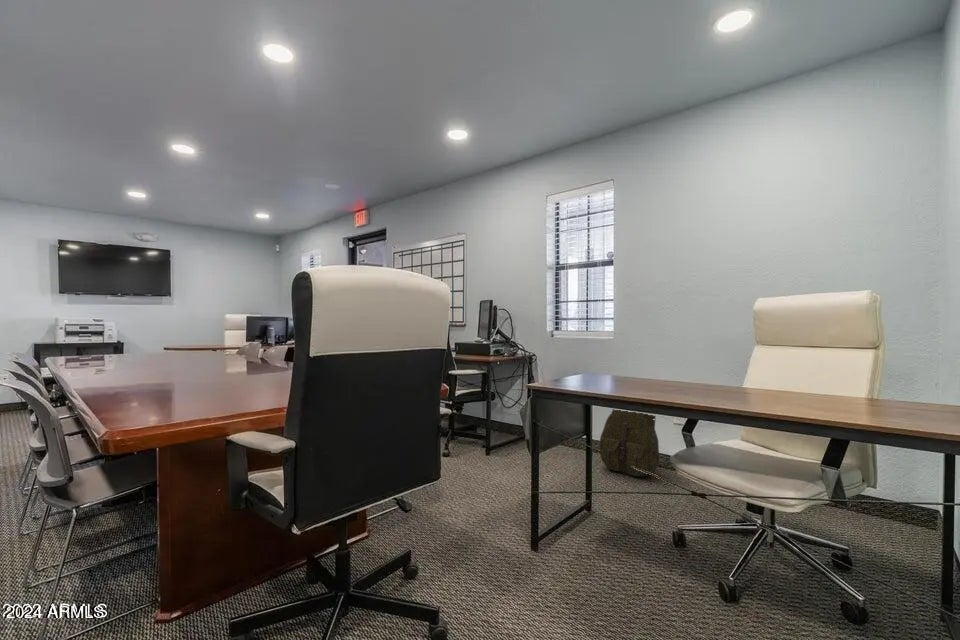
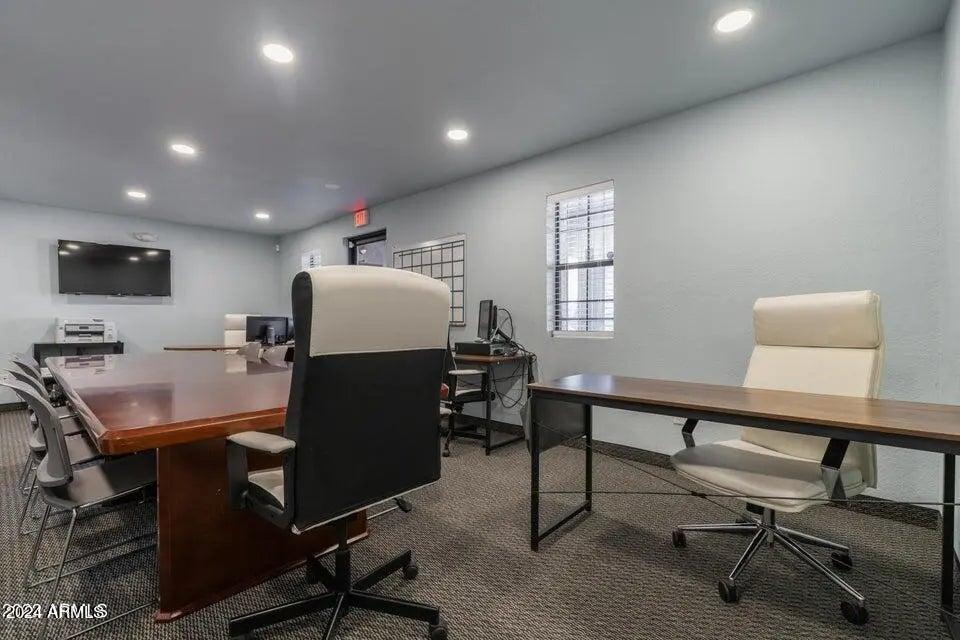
- backpack [599,408,660,478]
